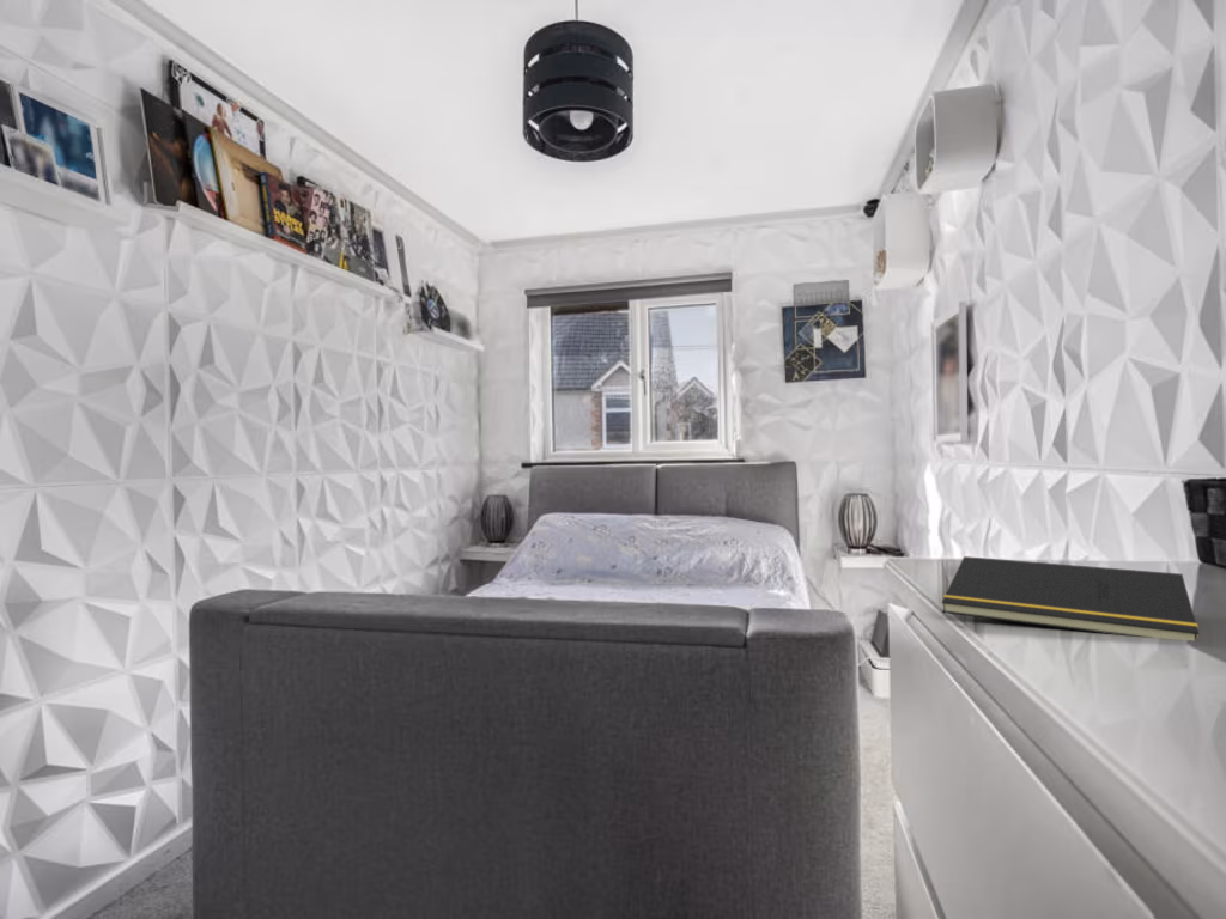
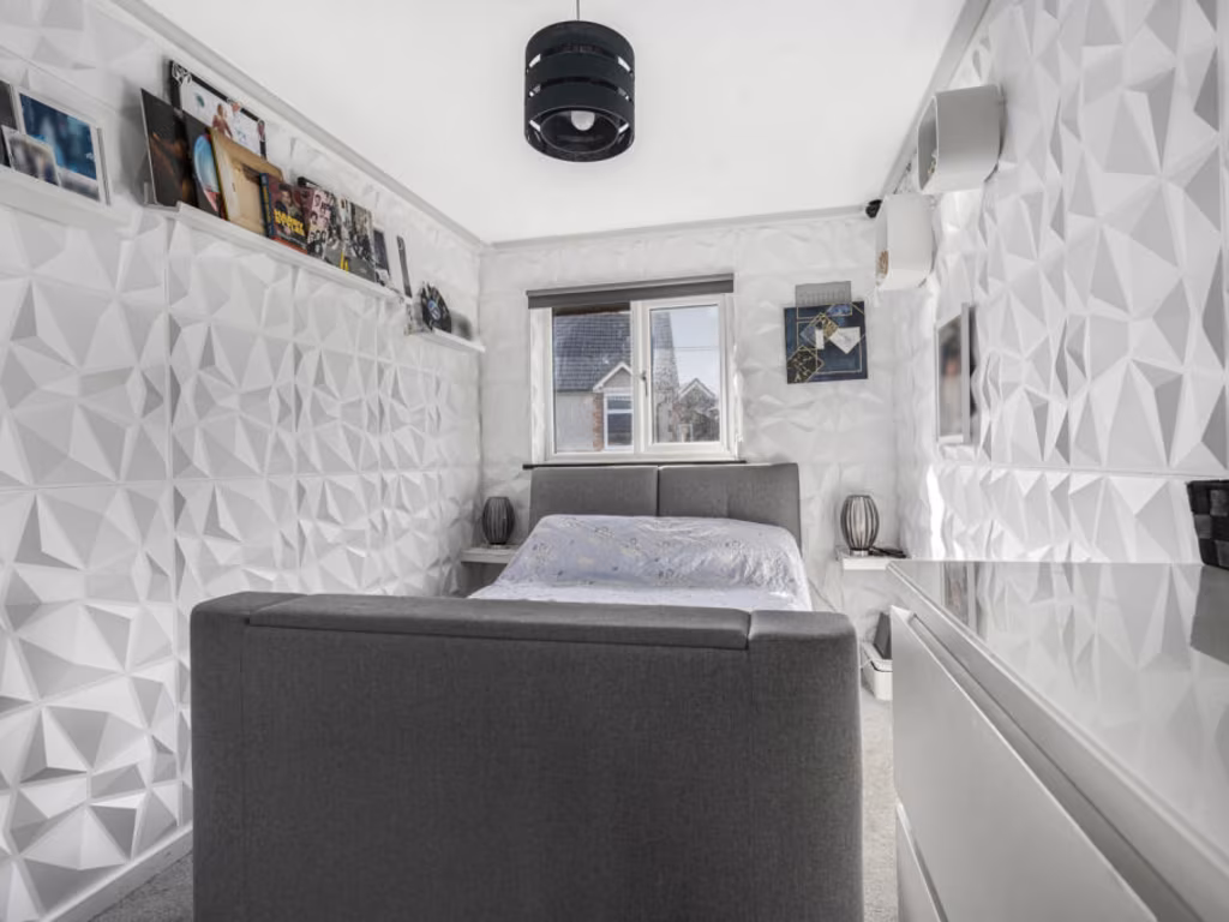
- notepad [941,555,1200,641]
